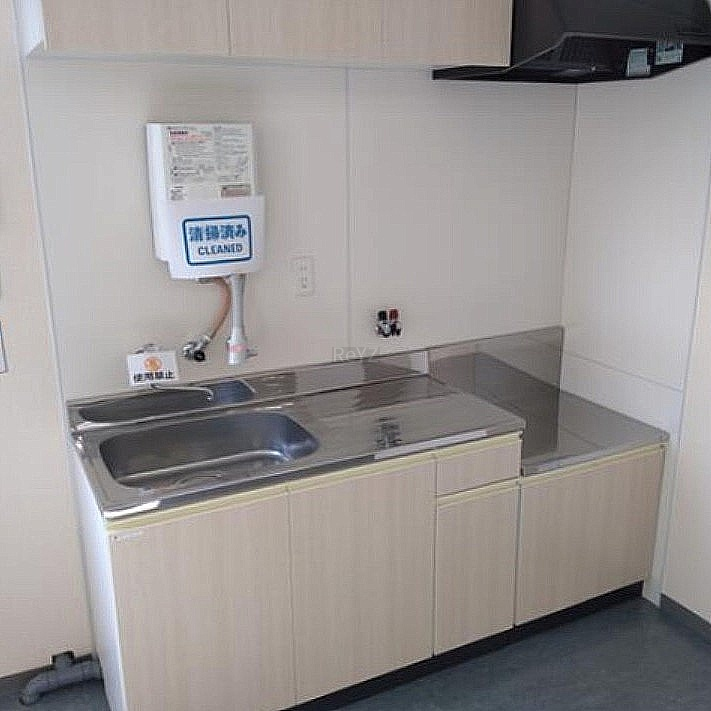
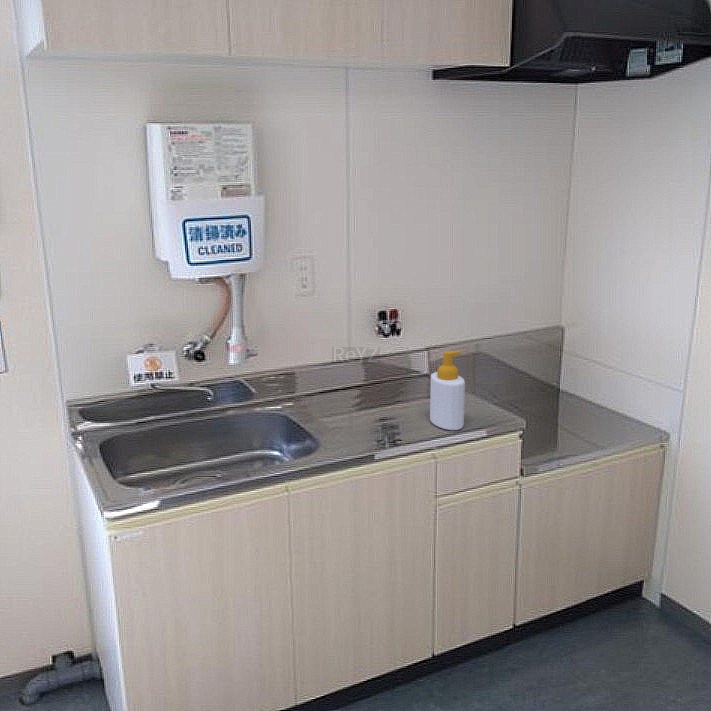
+ soap bottle [429,350,466,431]
